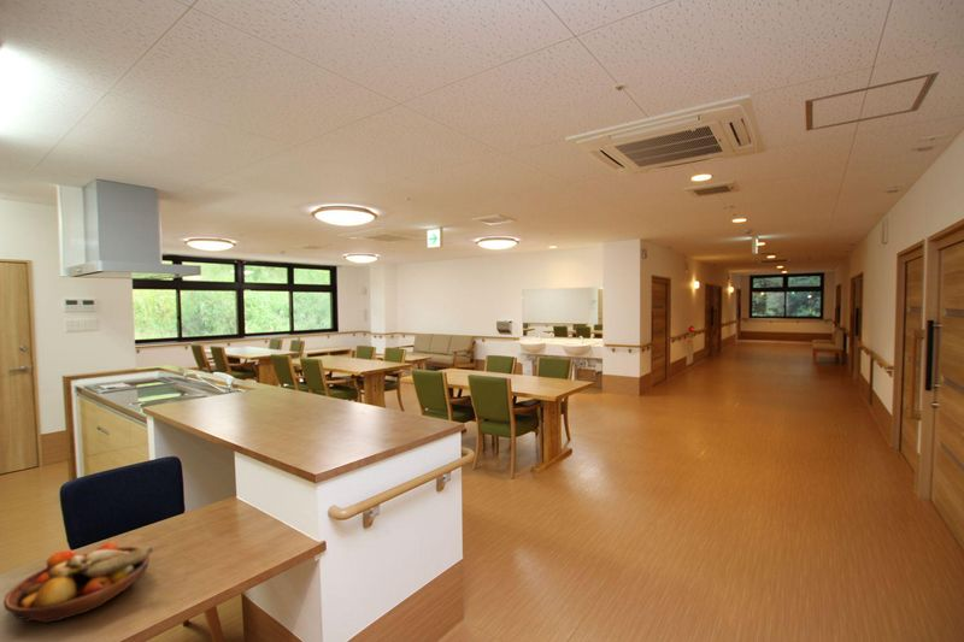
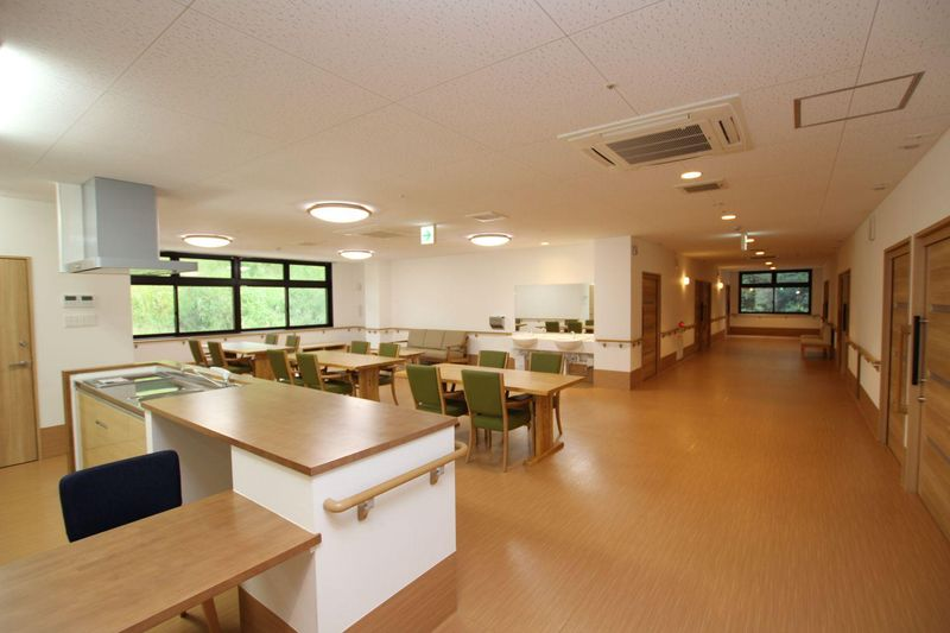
- fruit bowl [2,541,154,624]
